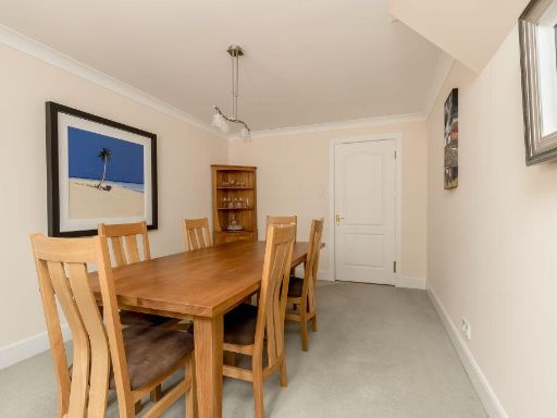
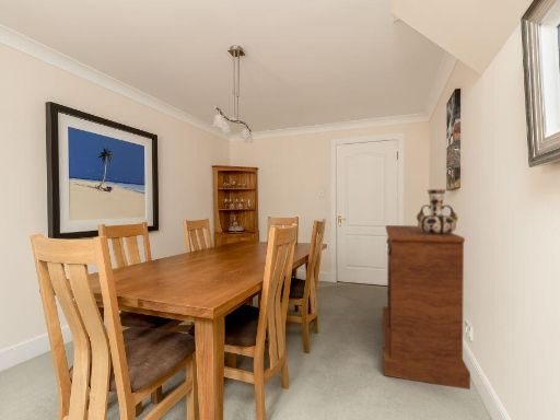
+ sideboard [382,224,471,390]
+ vase [416,188,459,235]
